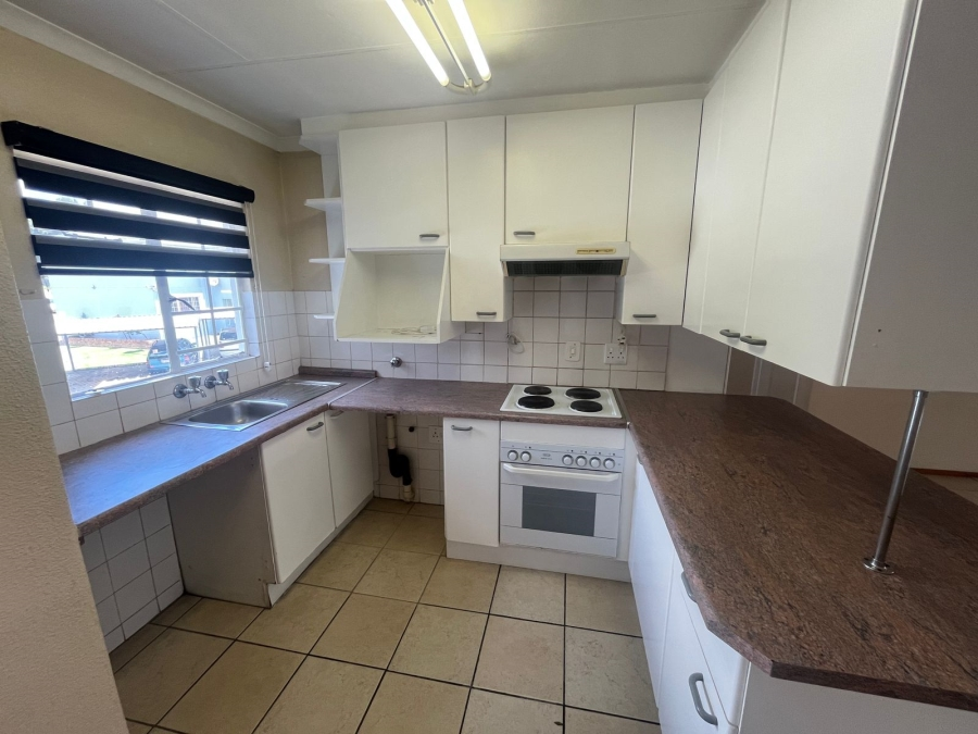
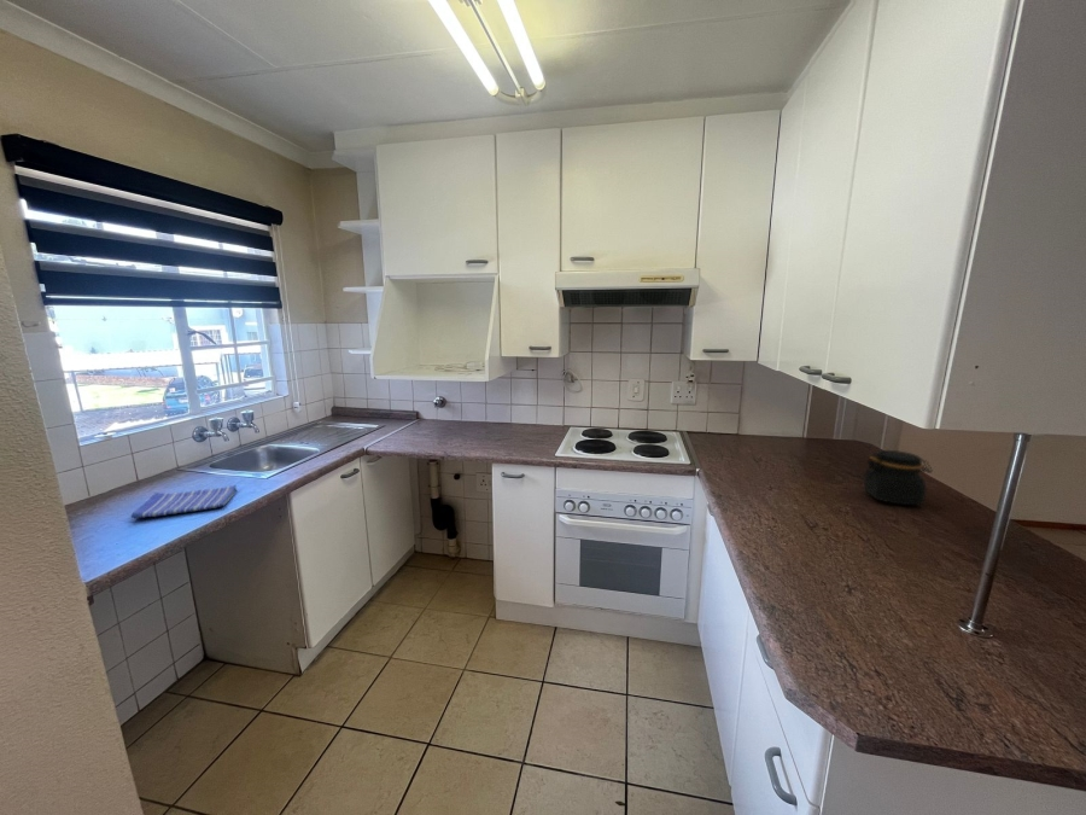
+ jar [862,449,934,506]
+ dish towel [129,484,238,519]
